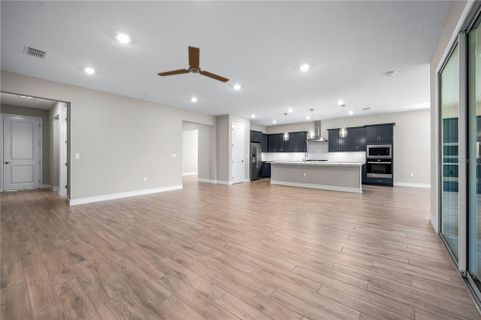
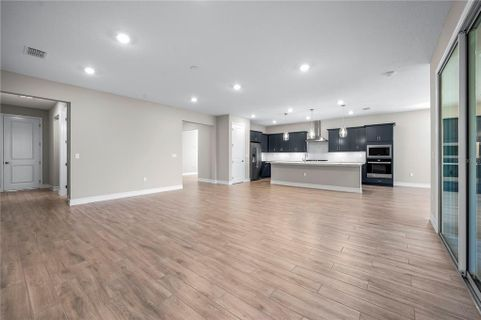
- ceiling fan [157,45,230,83]
